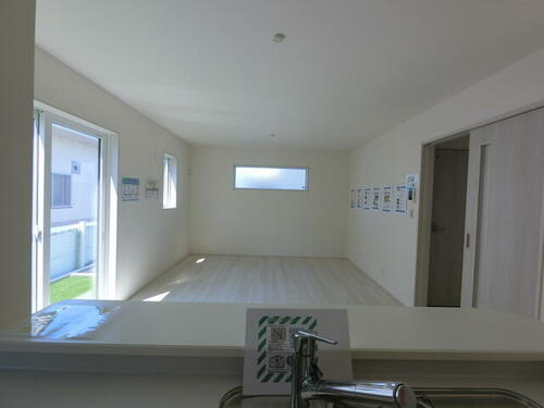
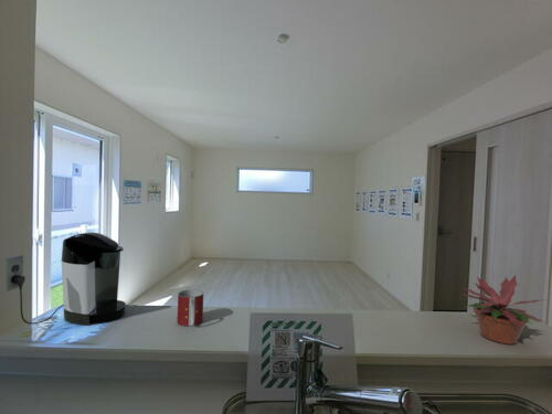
+ mug [176,288,204,327]
+ coffee maker [3,231,127,327]
+ potted plant [461,274,546,346]
